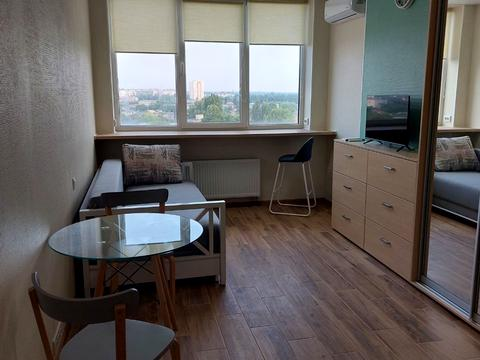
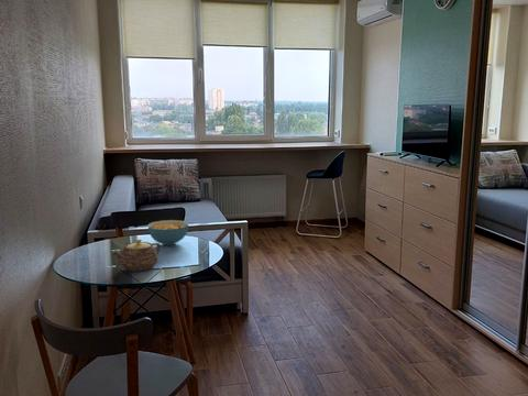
+ cereal bowl [146,219,189,246]
+ teapot [112,238,162,273]
